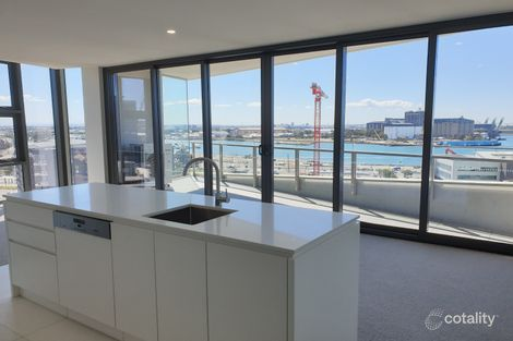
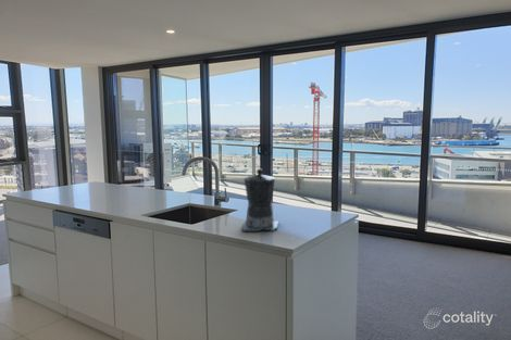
+ coffee maker [240,167,279,232]
